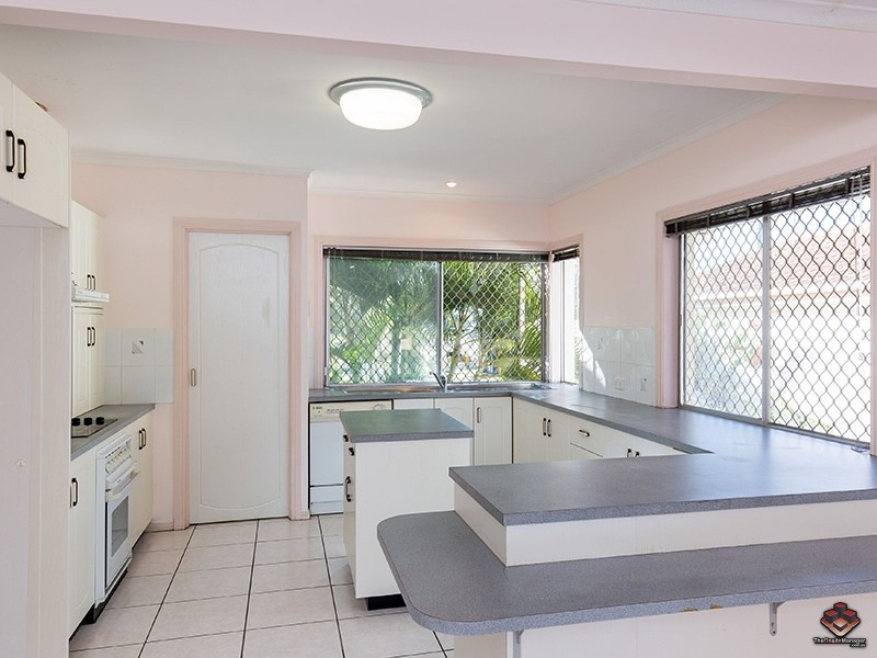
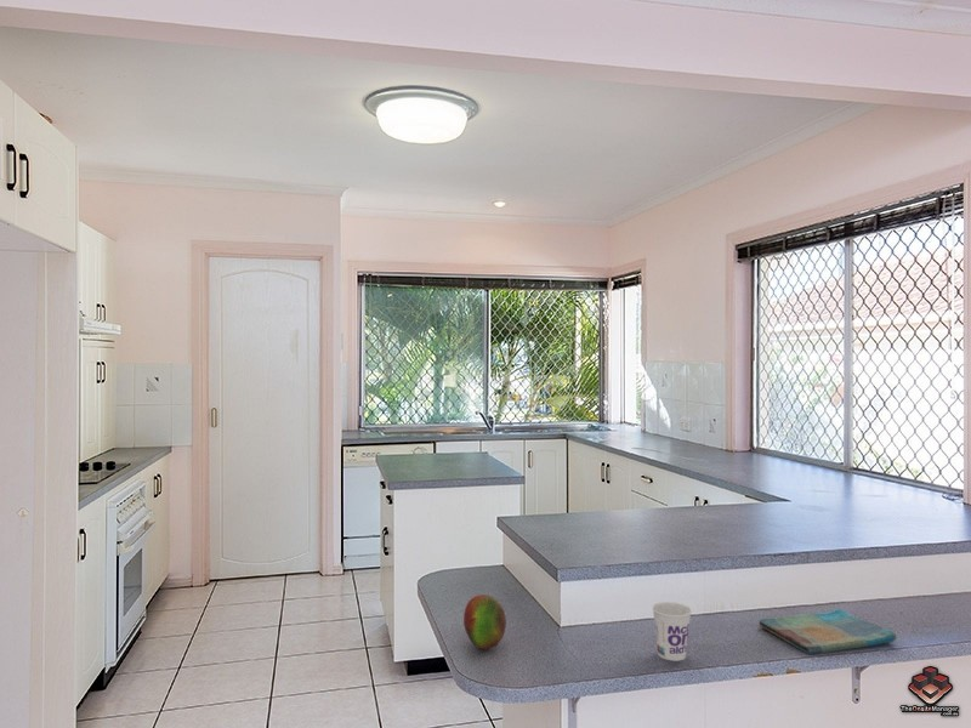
+ fruit [462,593,507,650]
+ cup [651,601,693,662]
+ dish towel [757,607,897,655]
